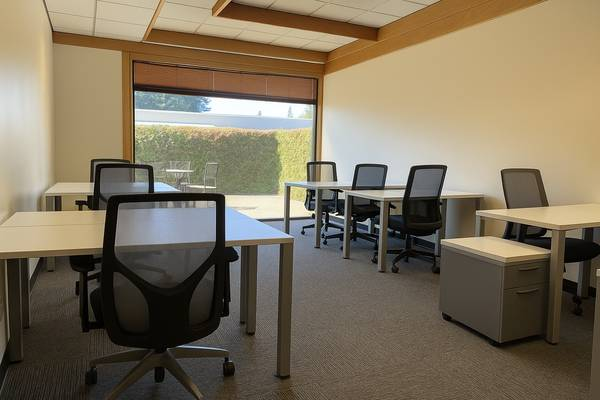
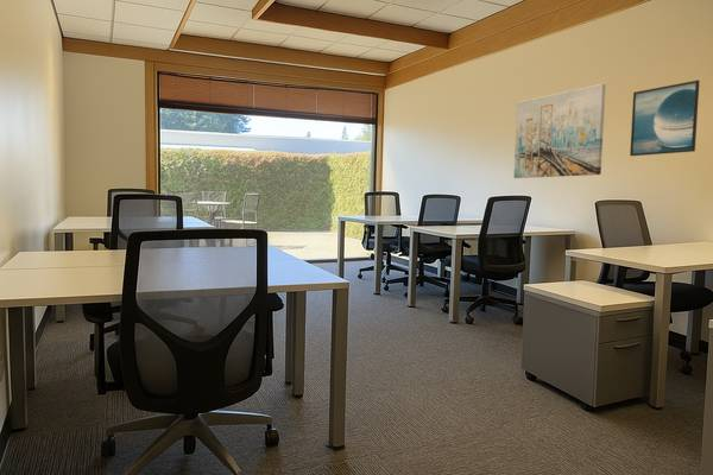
+ wall art [513,83,607,179]
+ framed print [629,80,701,157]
